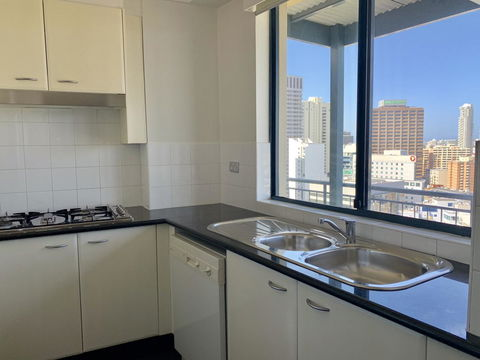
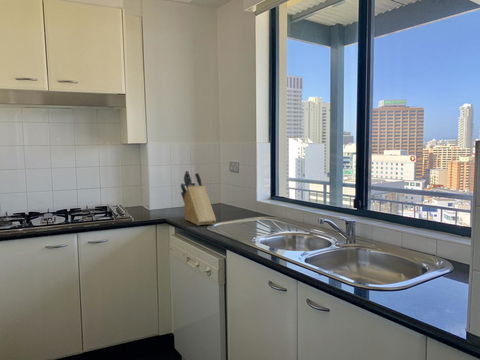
+ knife block [180,170,217,227]
